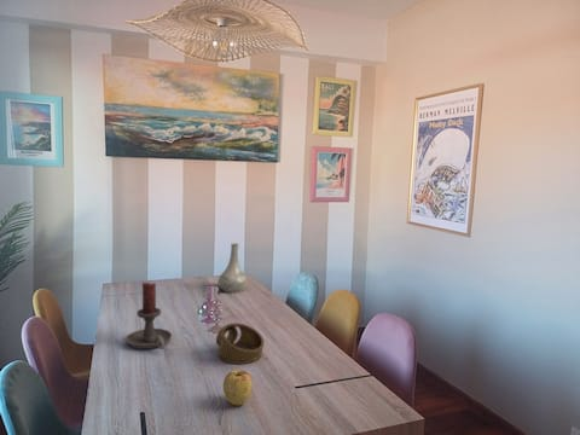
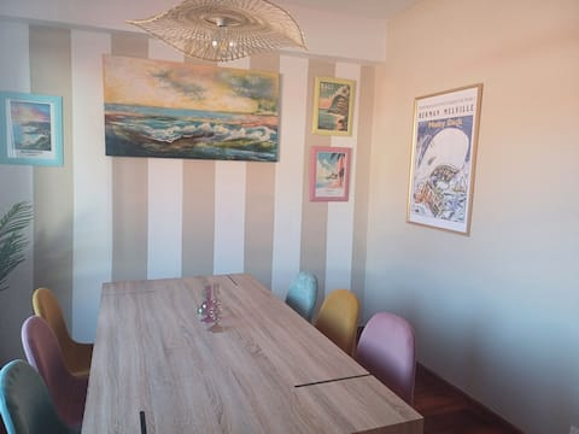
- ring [215,321,266,365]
- vase [216,242,249,294]
- apple [222,369,254,407]
- candle holder [124,282,173,350]
